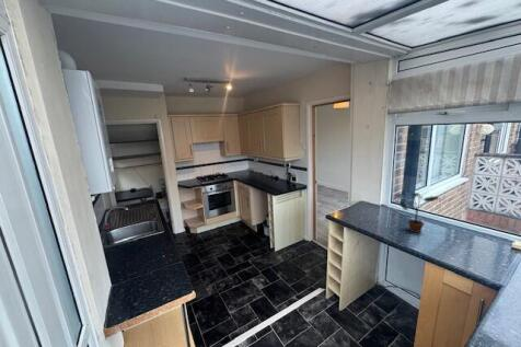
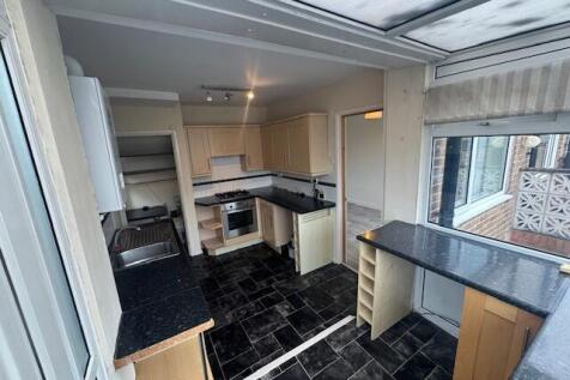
- potted plant [397,189,440,234]
